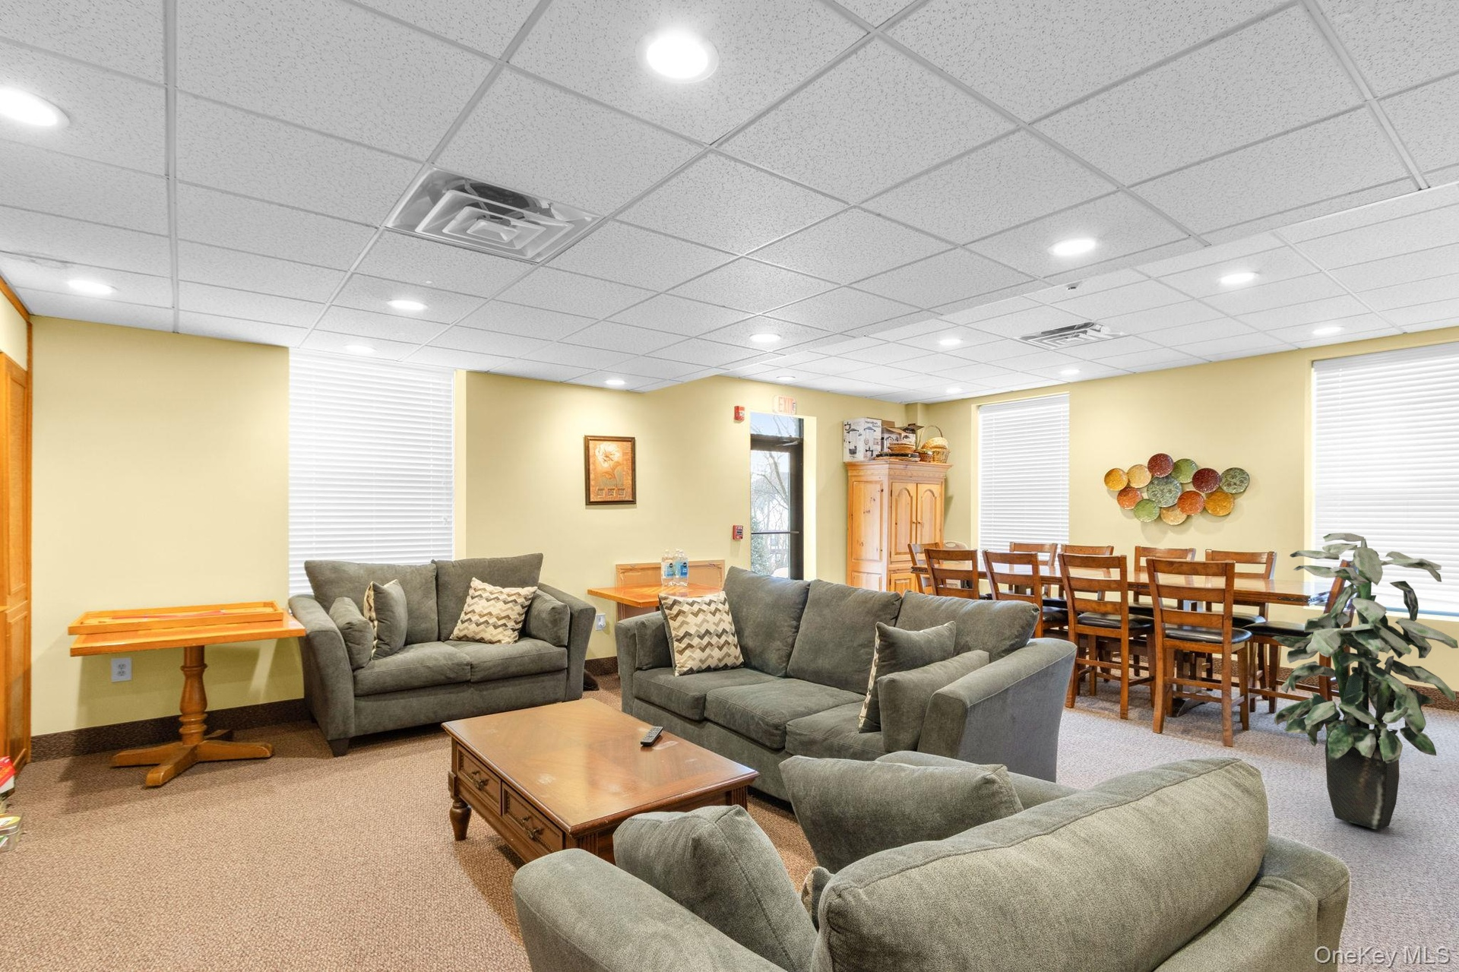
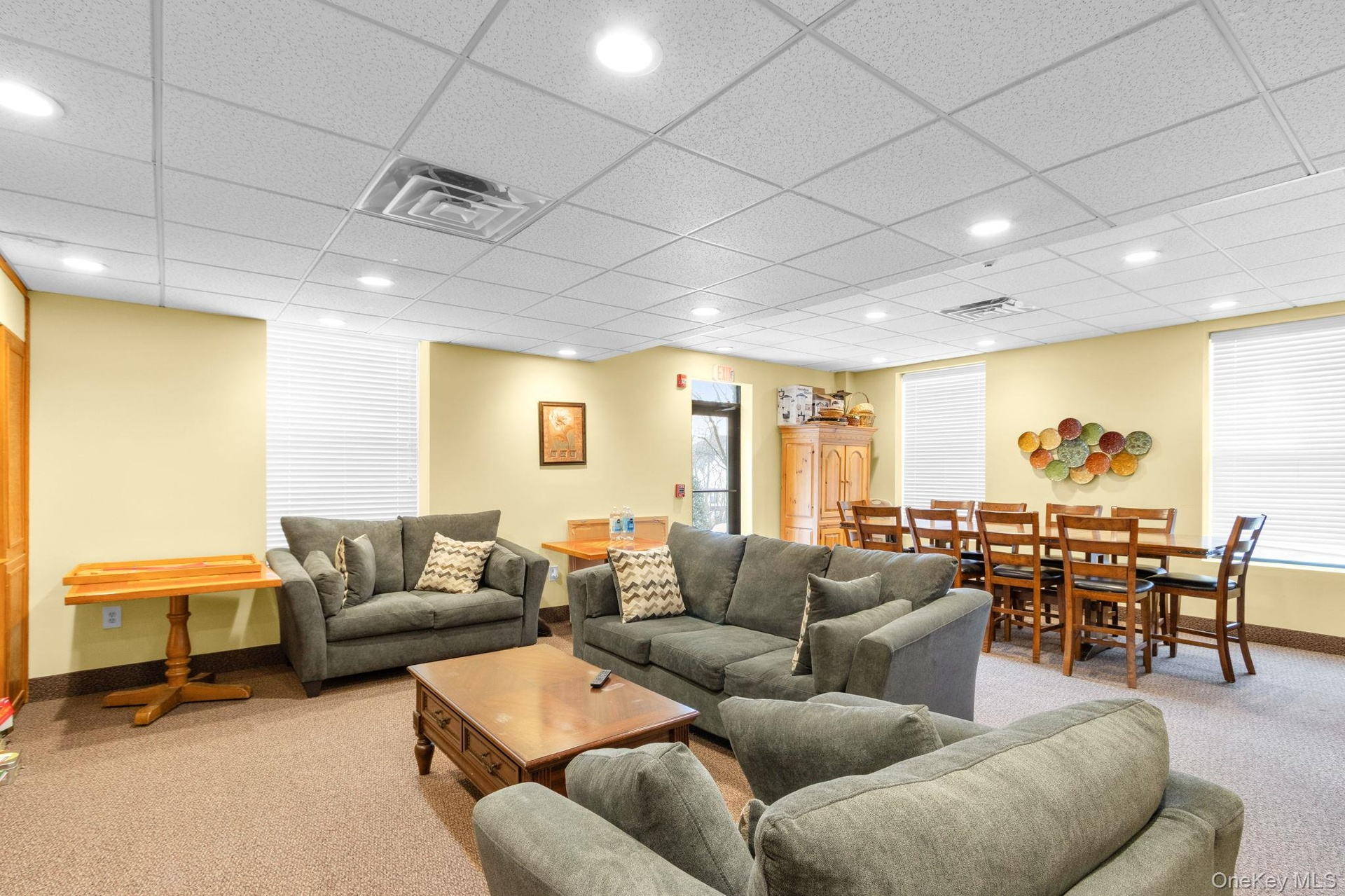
- indoor plant [1271,532,1459,830]
